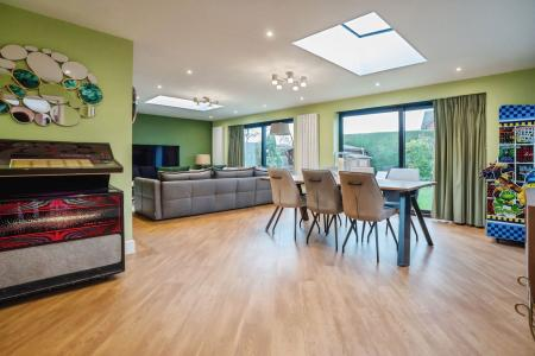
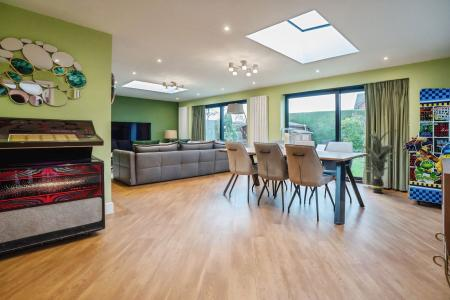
+ indoor plant [357,127,400,194]
